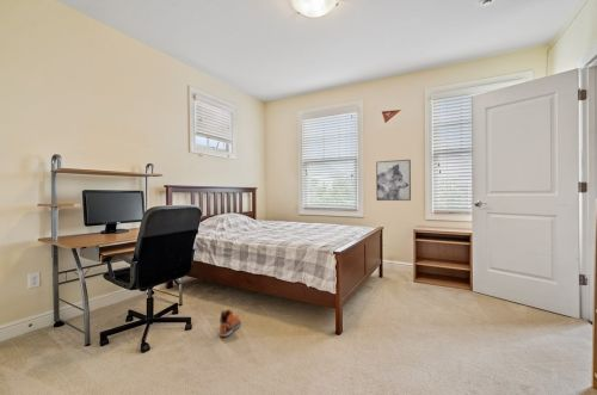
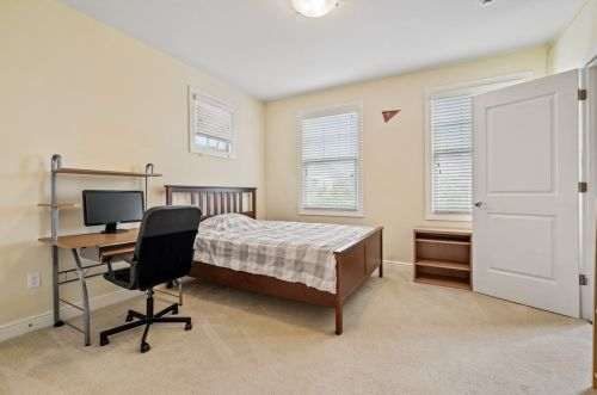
- wall art [375,159,412,202]
- sneaker [219,308,241,338]
